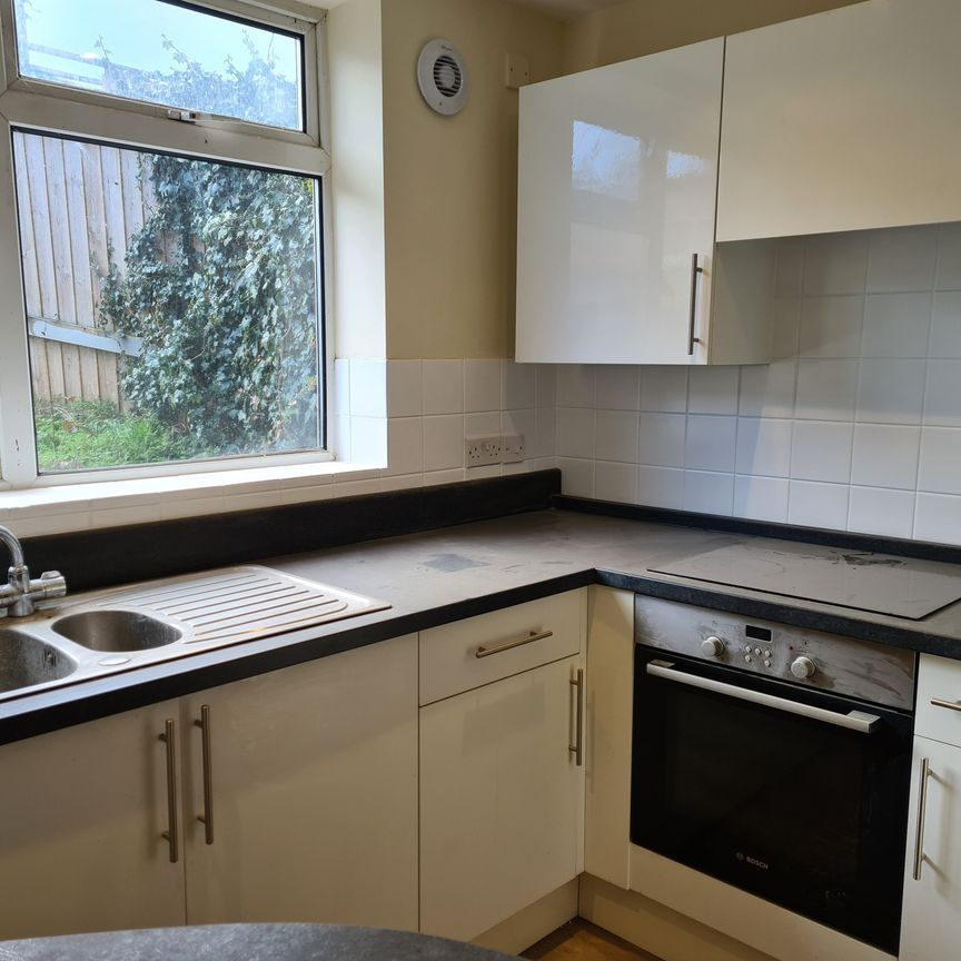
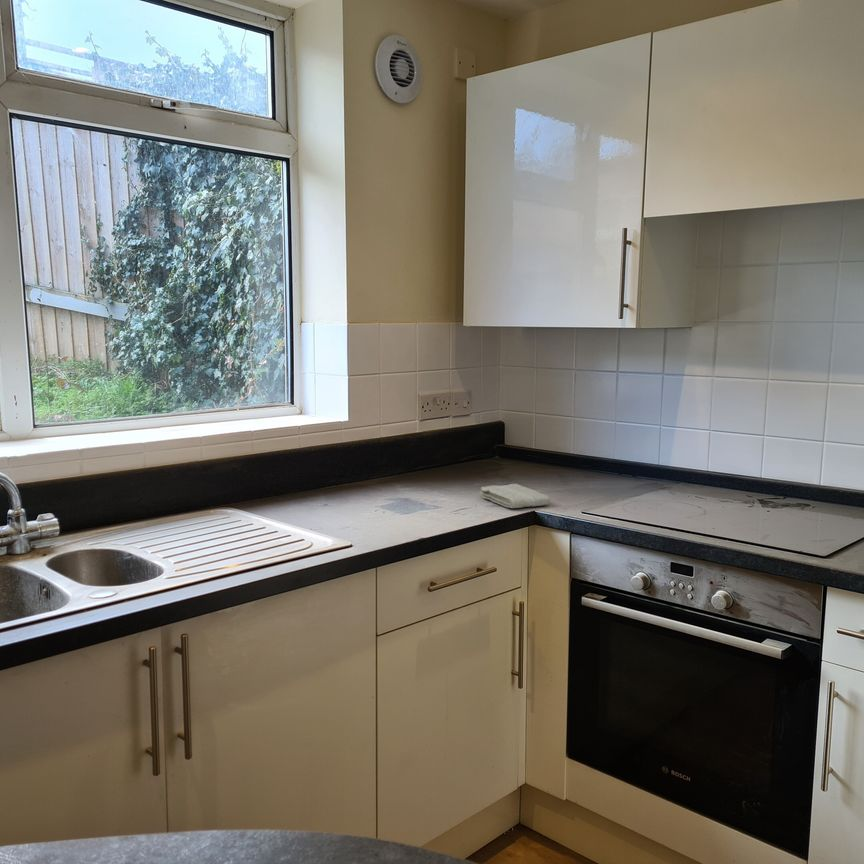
+ washcloth [478,483,552,509]
